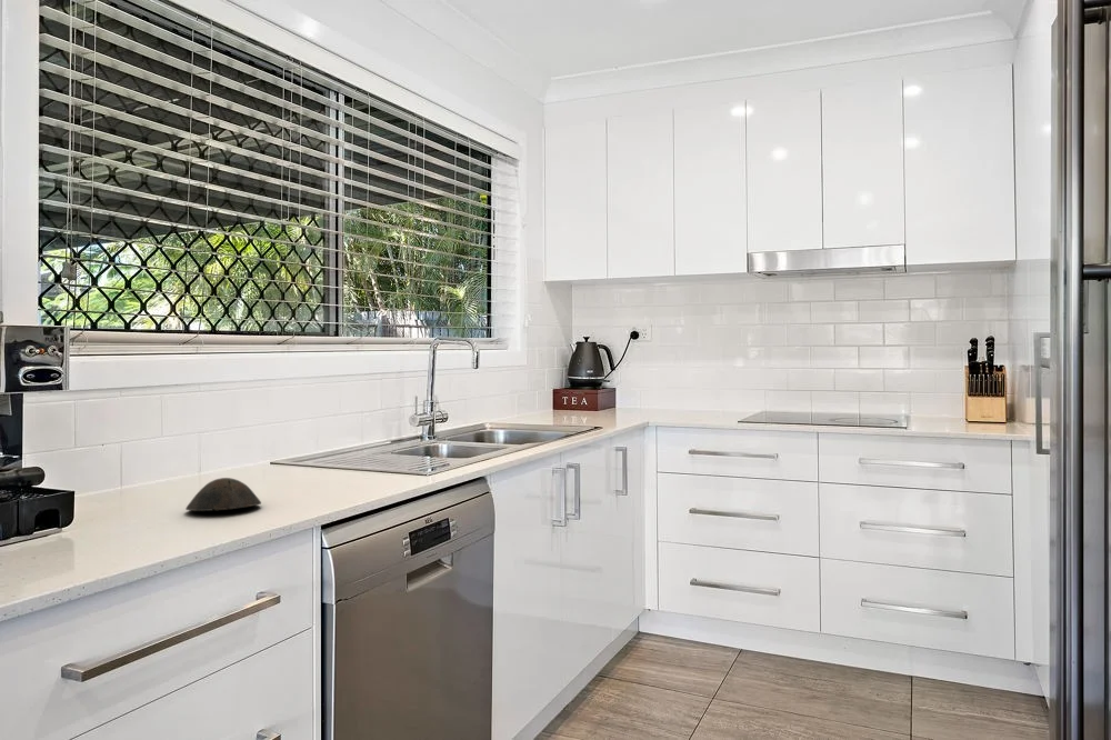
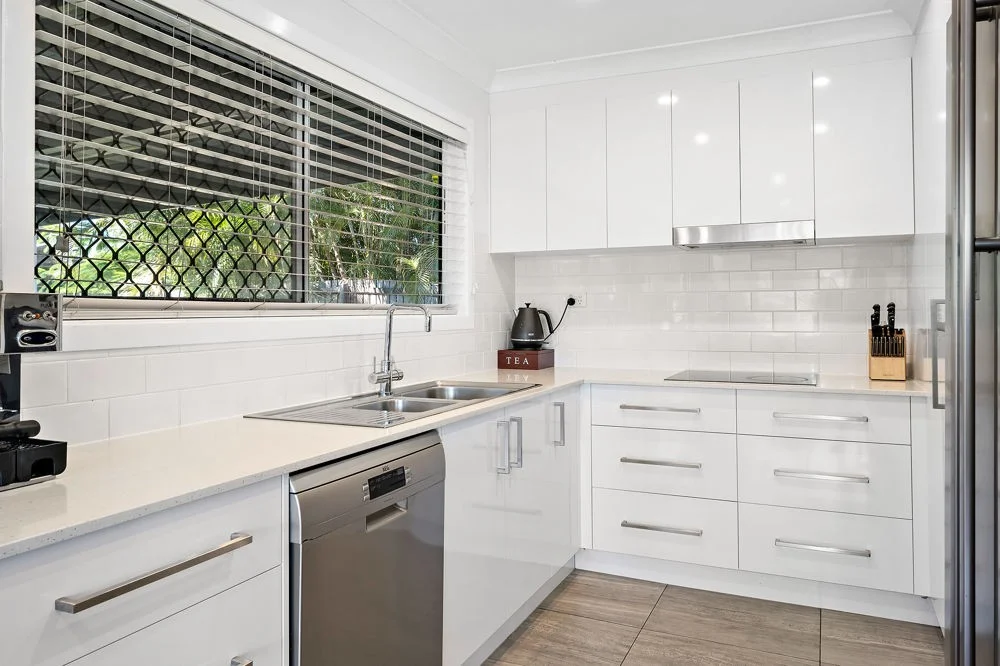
- bowl [184,477,262,512]
